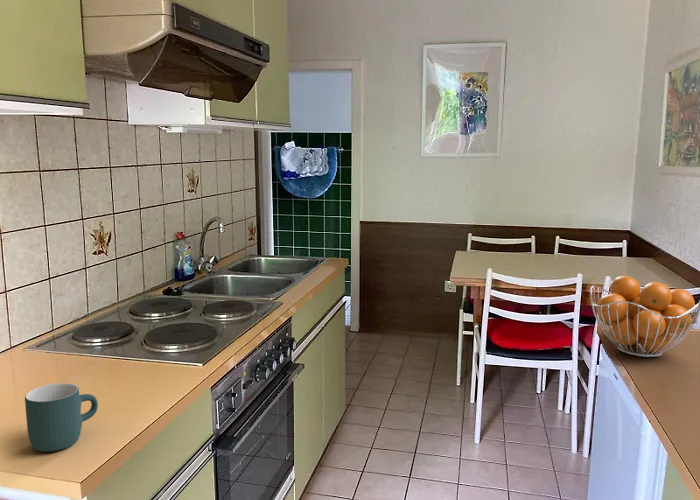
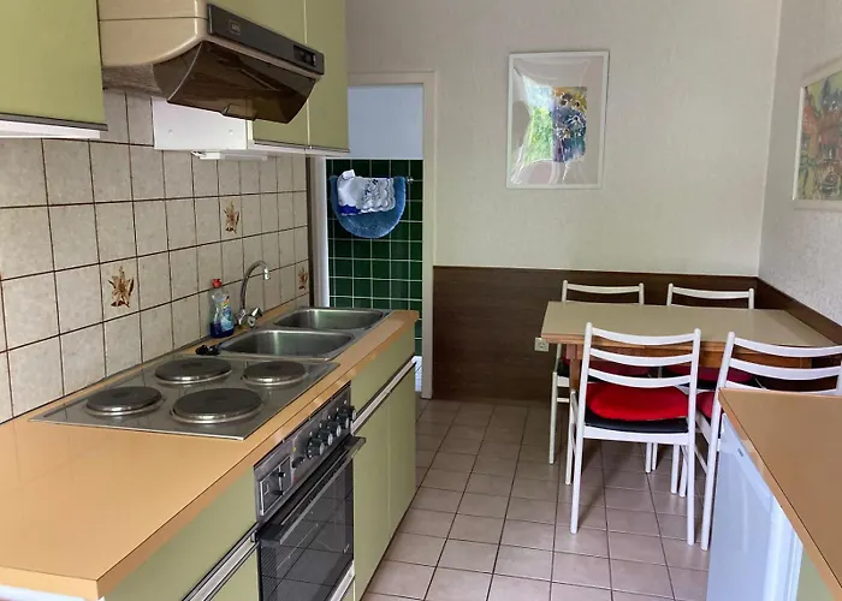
- mug [24,382,99,453]
- fruit basket [589,275,700,358]
